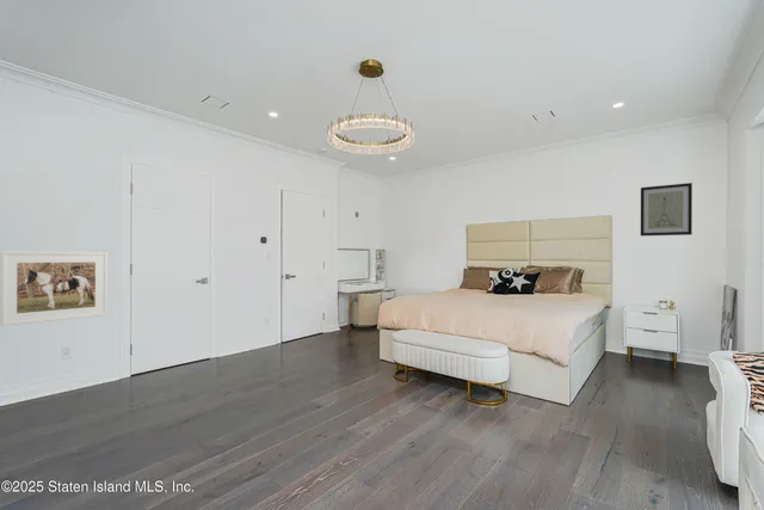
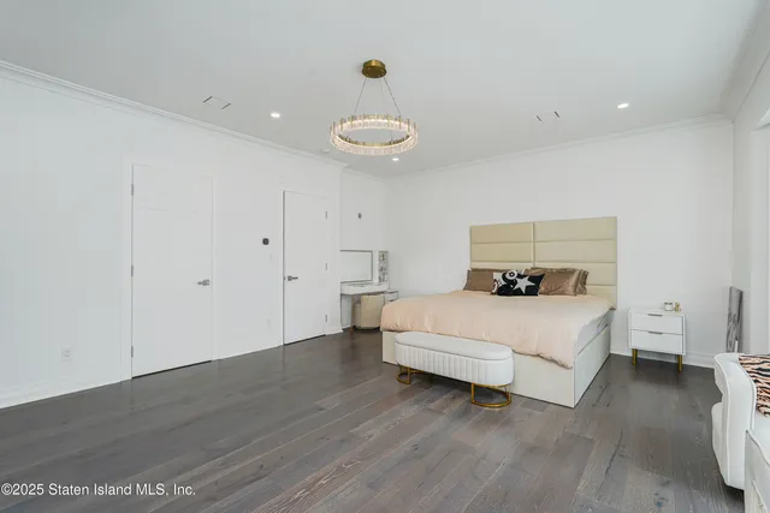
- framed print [0,251,109,327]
- wall art [640,182,694,238]
